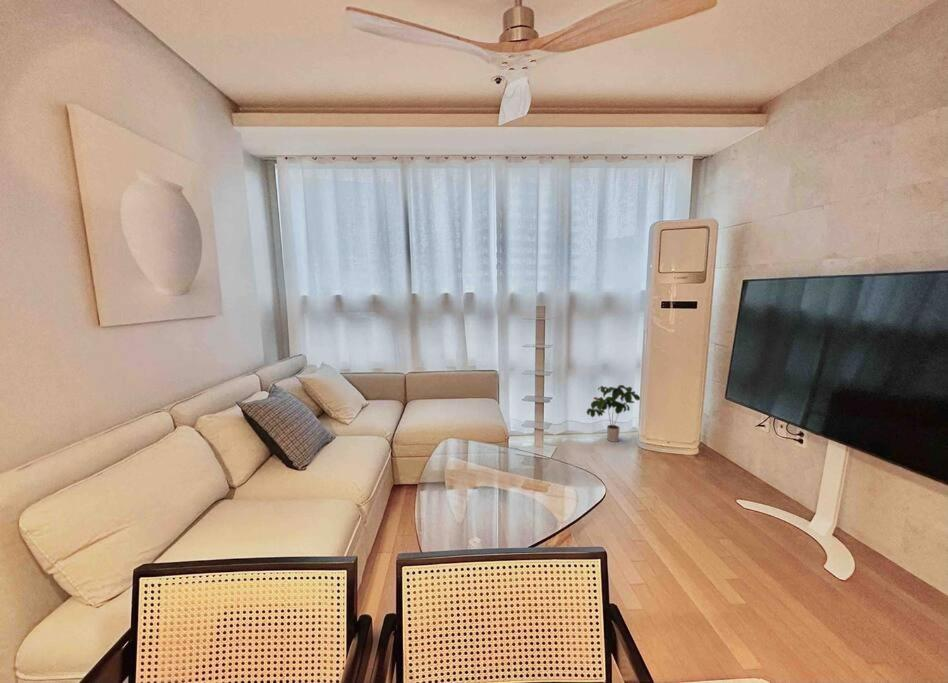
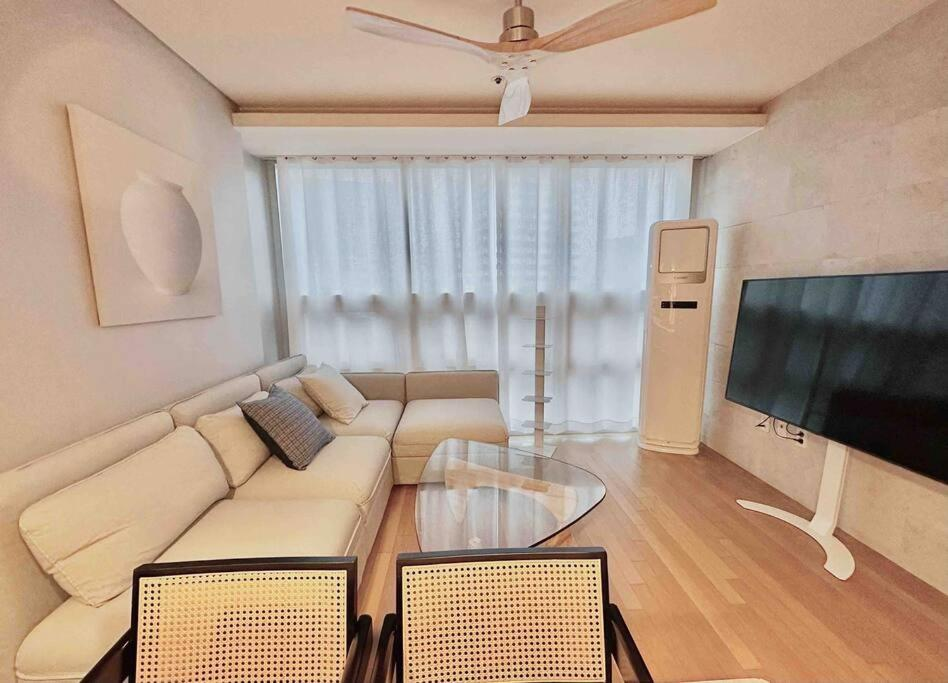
- potted plant [585,384,641,443]
